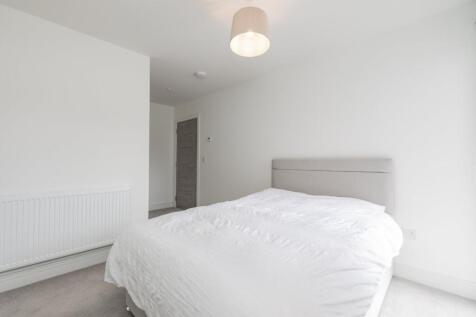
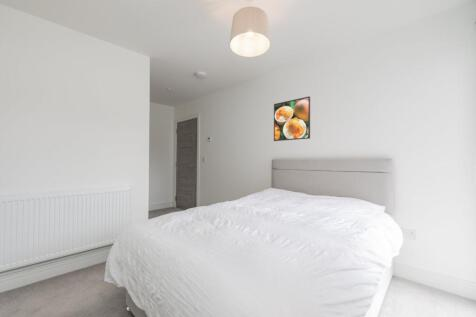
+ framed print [273,95,311,142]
